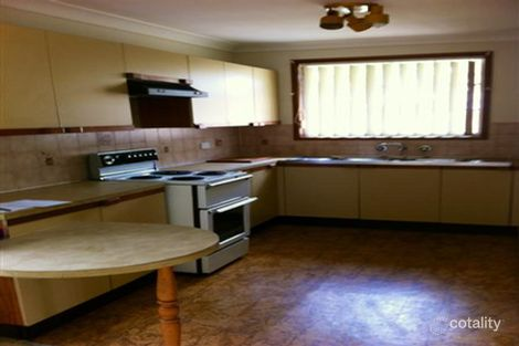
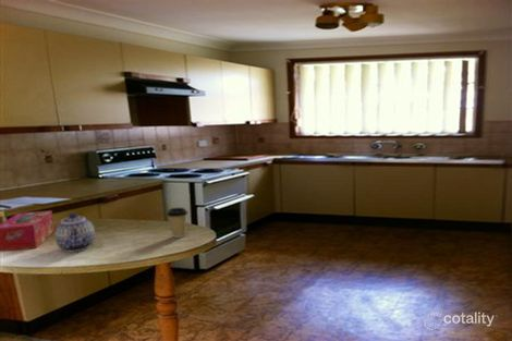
+ tissue box [0,209,56,253]
+ coffee cup [166,207,188,239]
+ teapot [53,211,96,253]
